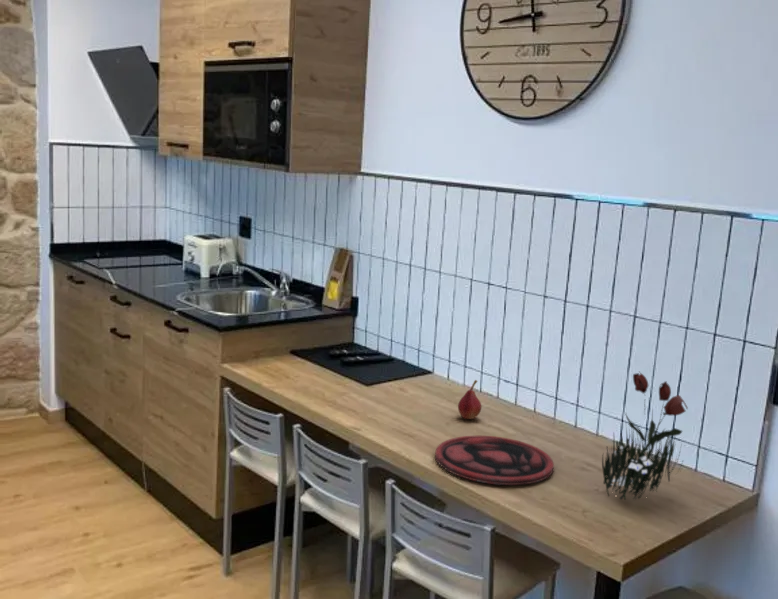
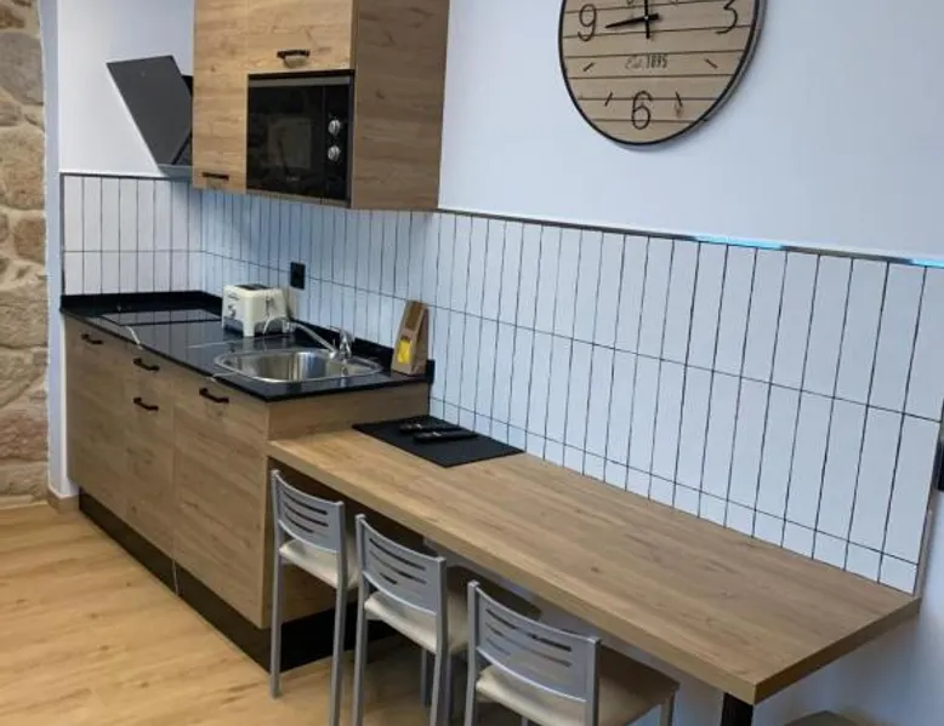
- fruit [457,379,482,420]
- plate [434,435,555,486]
- flower [601,371,689,501]
